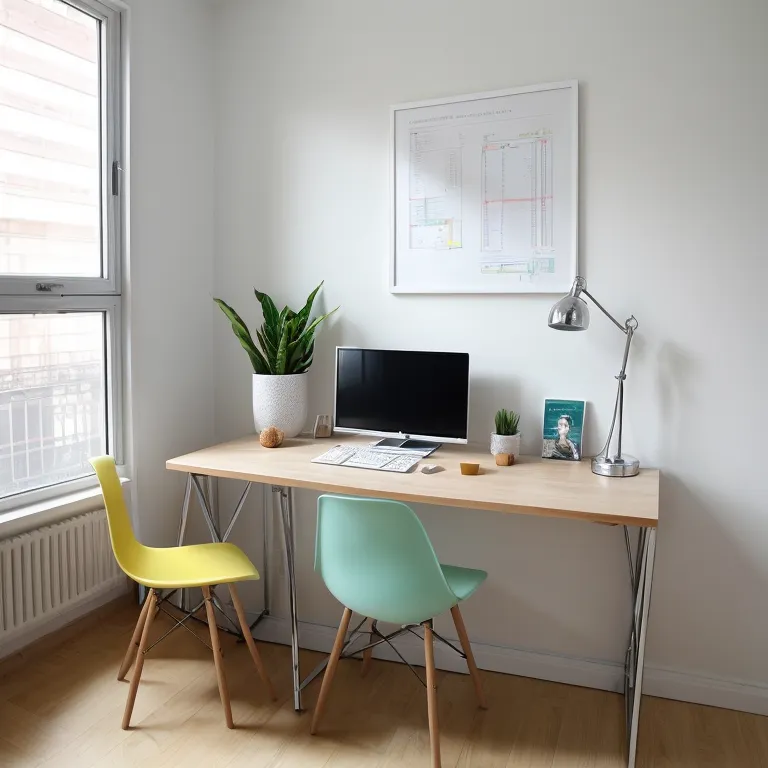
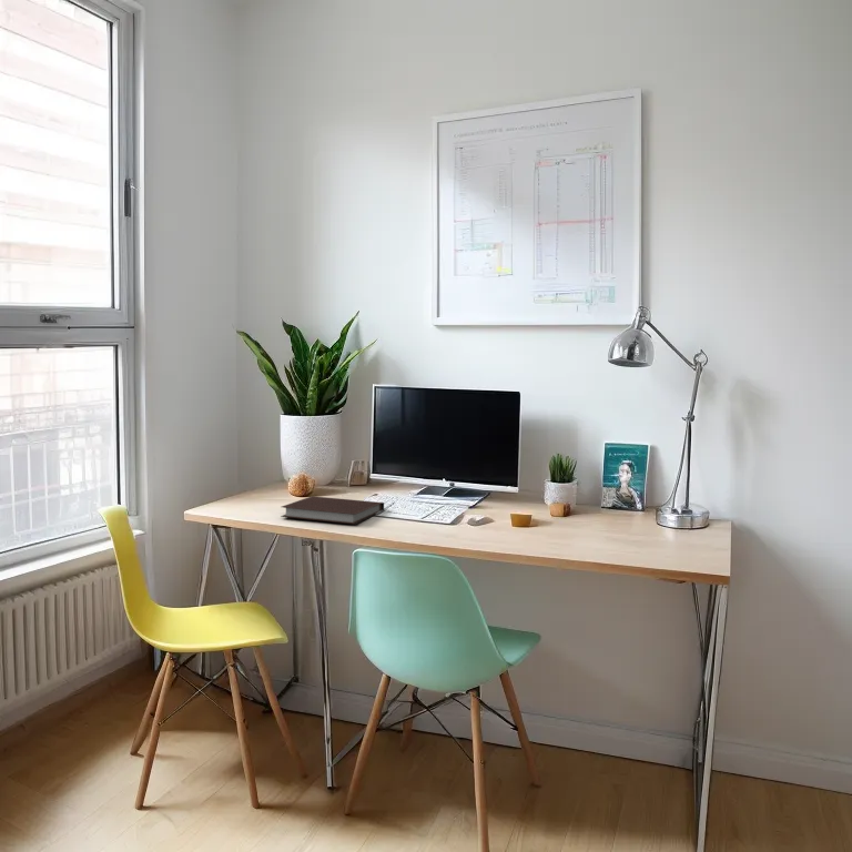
+ notebook [280,495,385,526]
